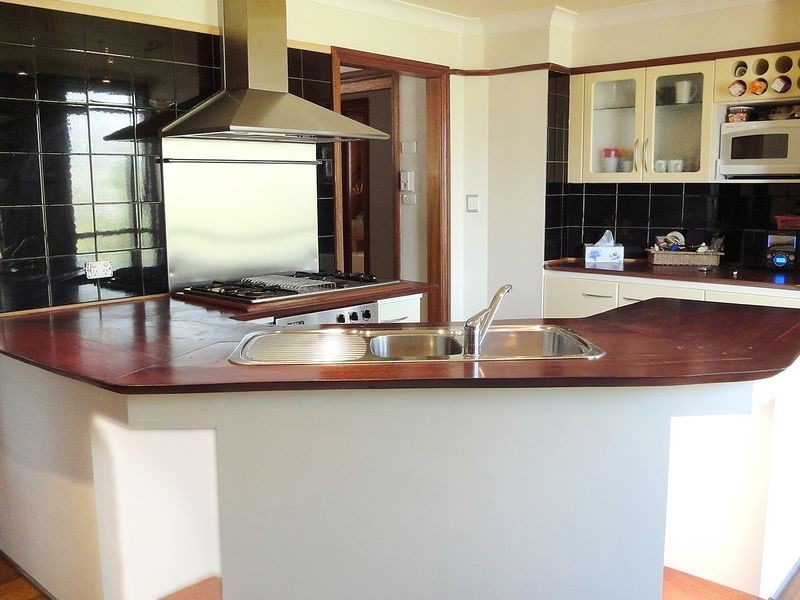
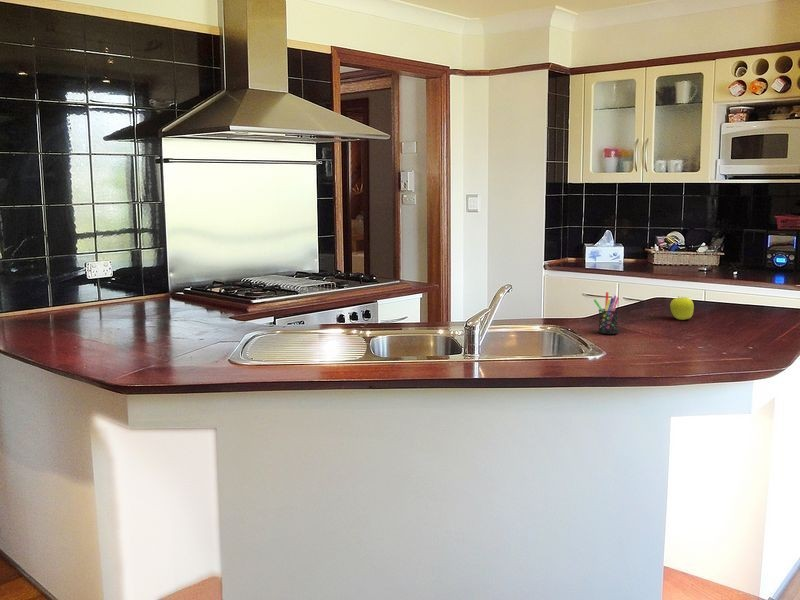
+ pen holder [593,291,620,335]
+ fruit [669,296,695,321]
